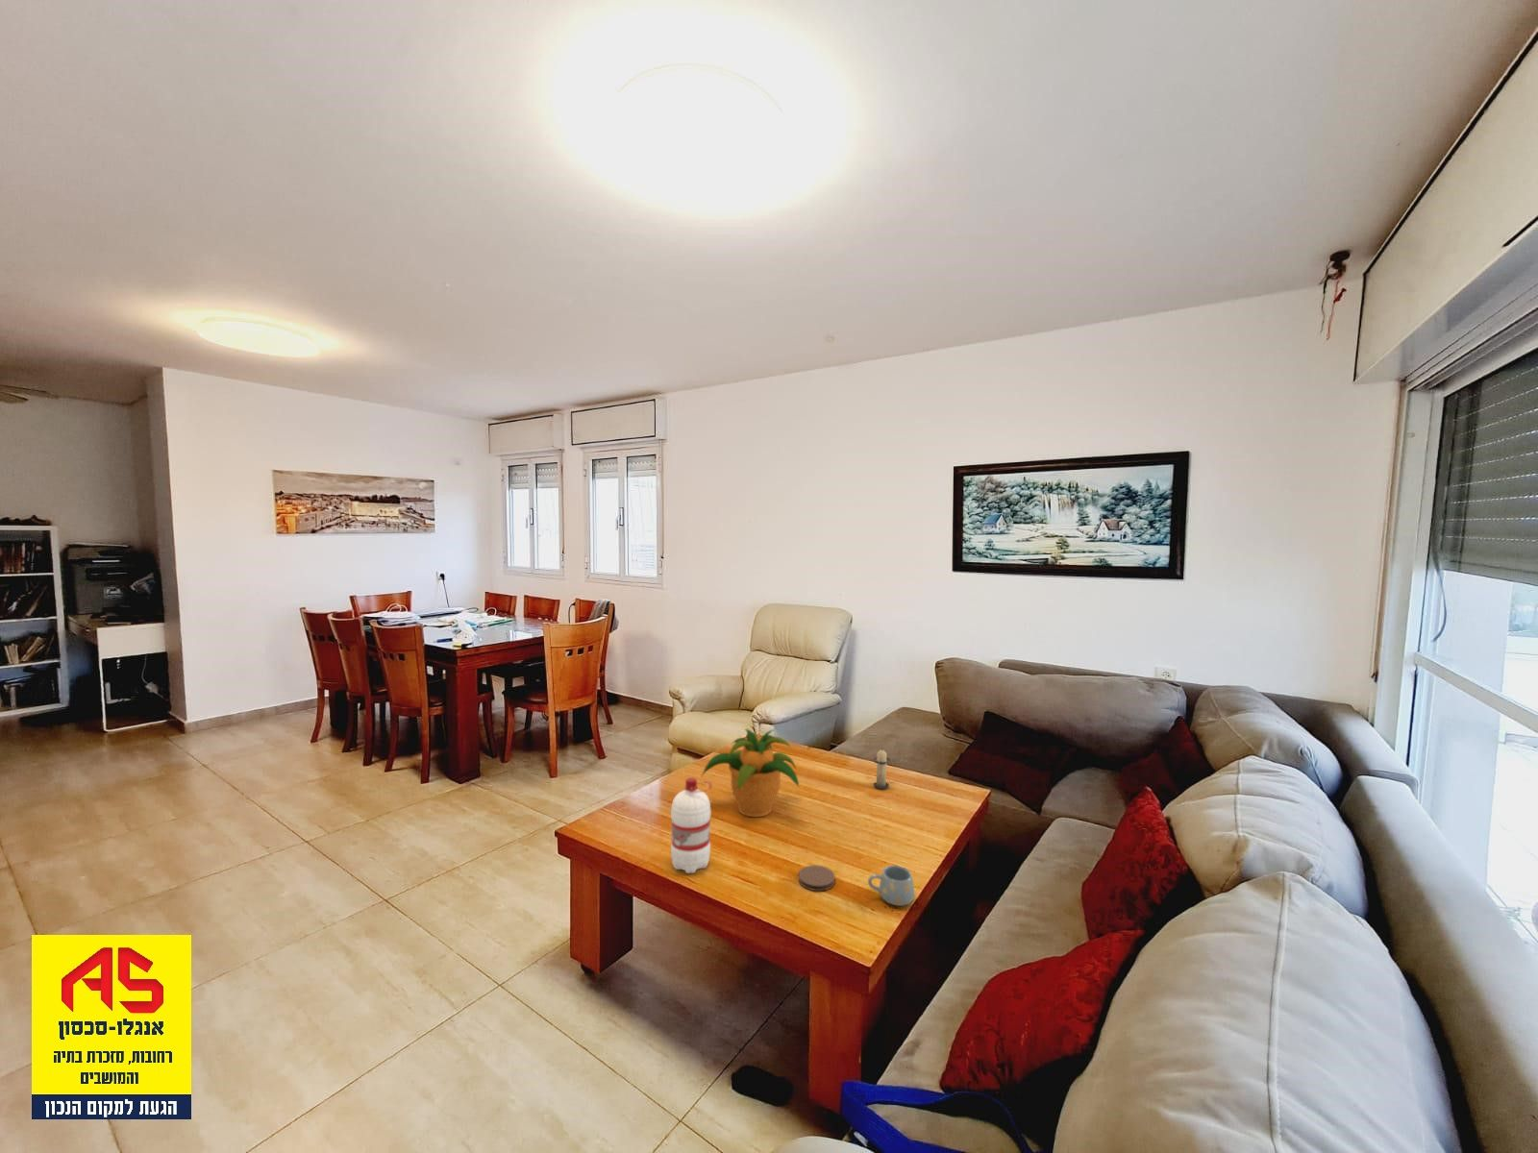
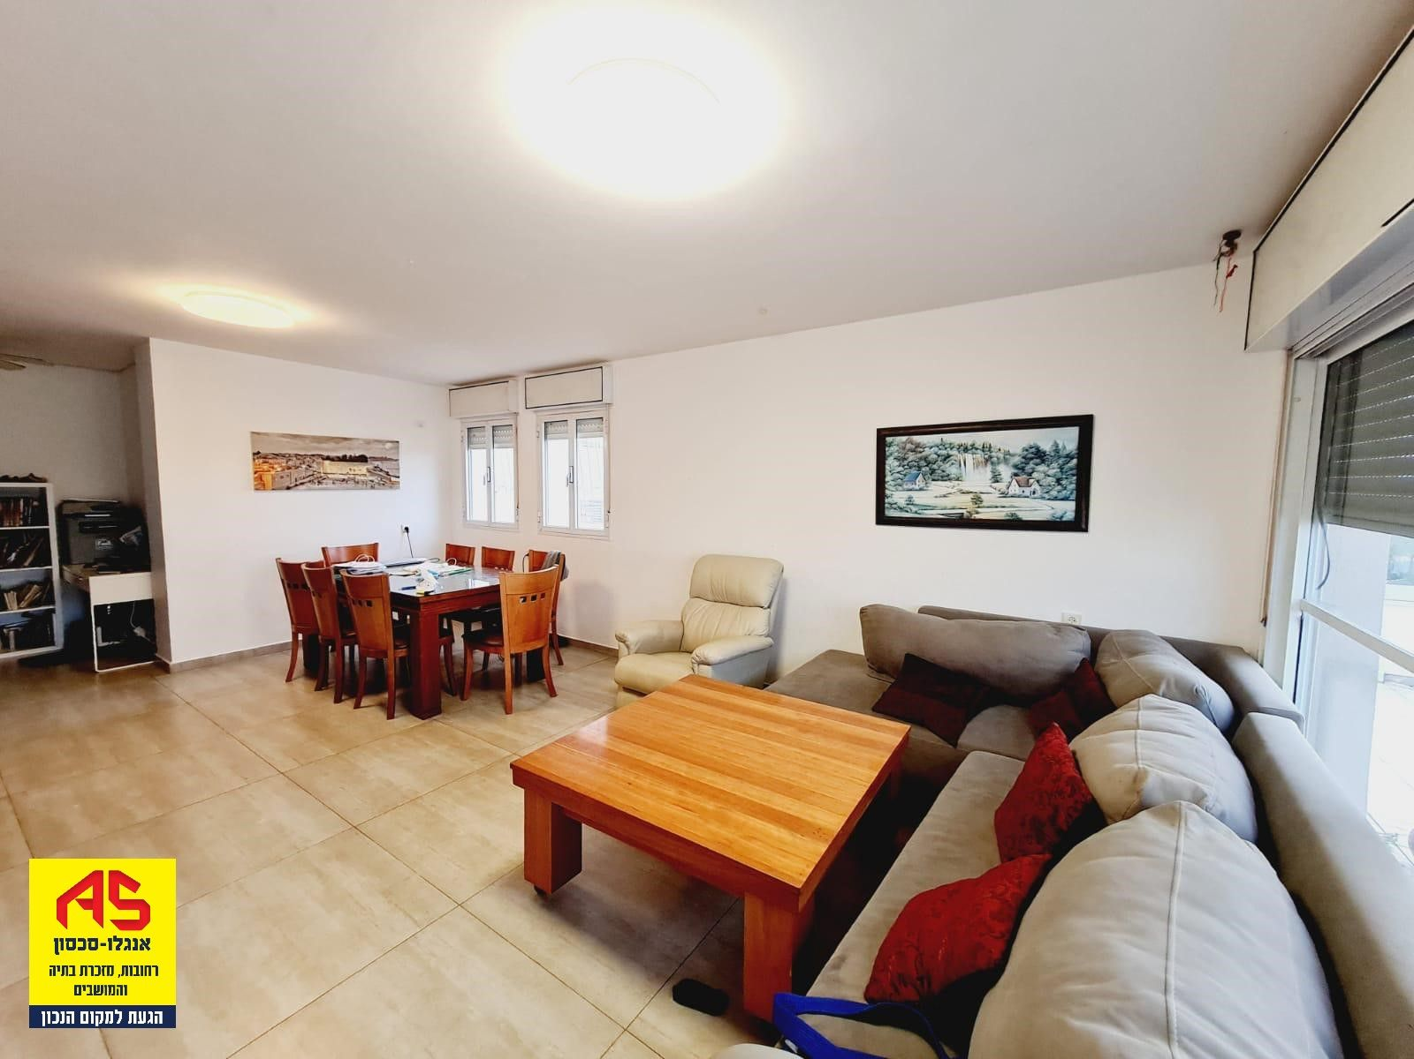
- candle [873,746,891,790]
- potted plant [700,728,799,818]
- coaster [798,864,837,891]
- mug [867,864,916,907]
- water bottle [670,776,712,874]
